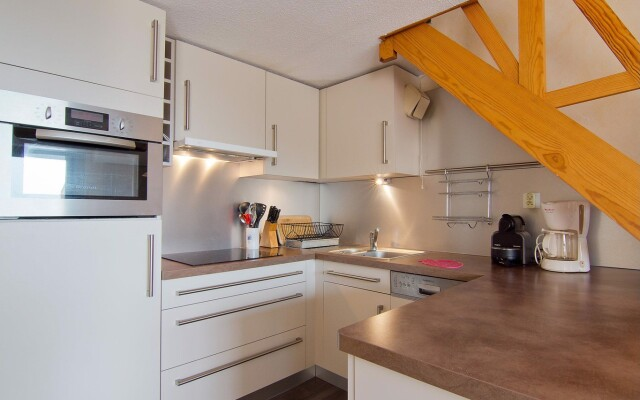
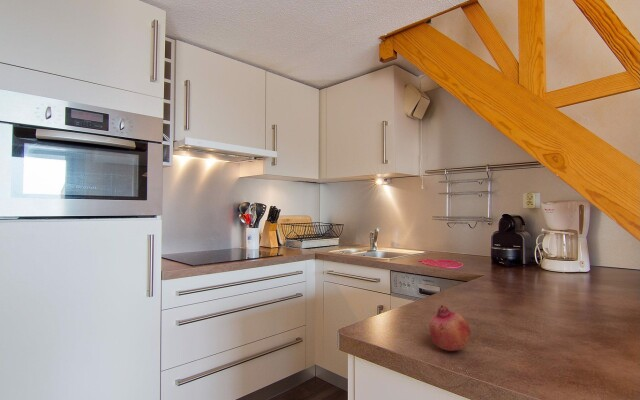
+ fruit [428,304,472,352]
